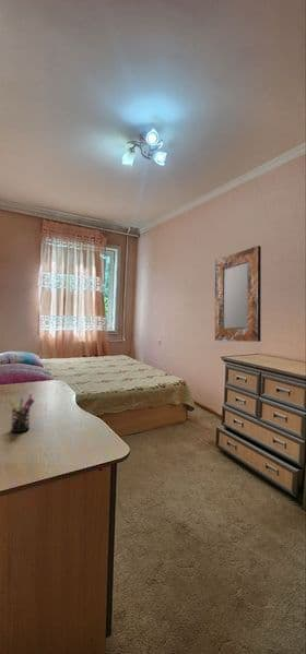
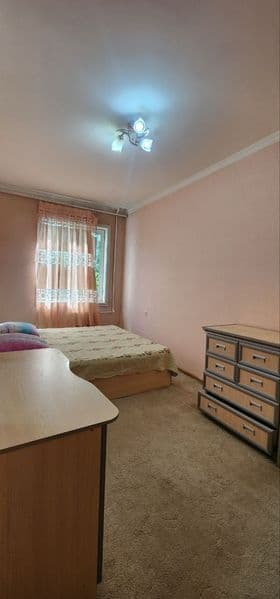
- home mirror [214,245,262,343]
- pen holder [8,393,35,433]
